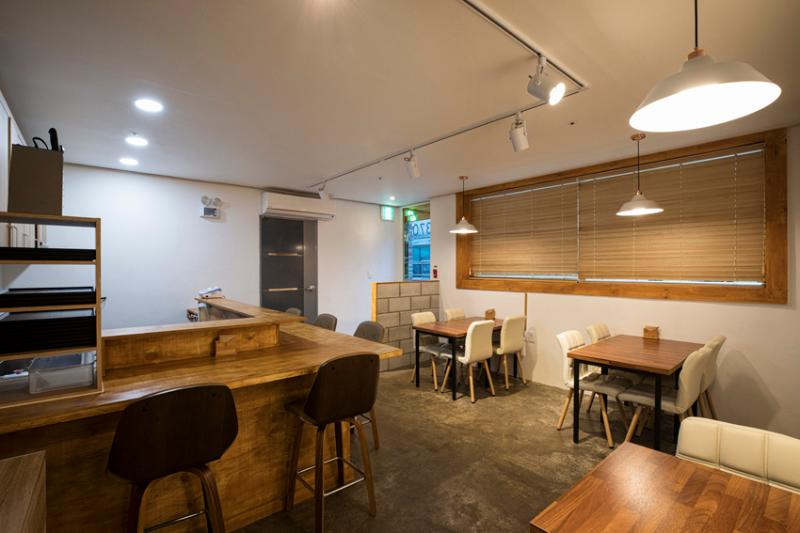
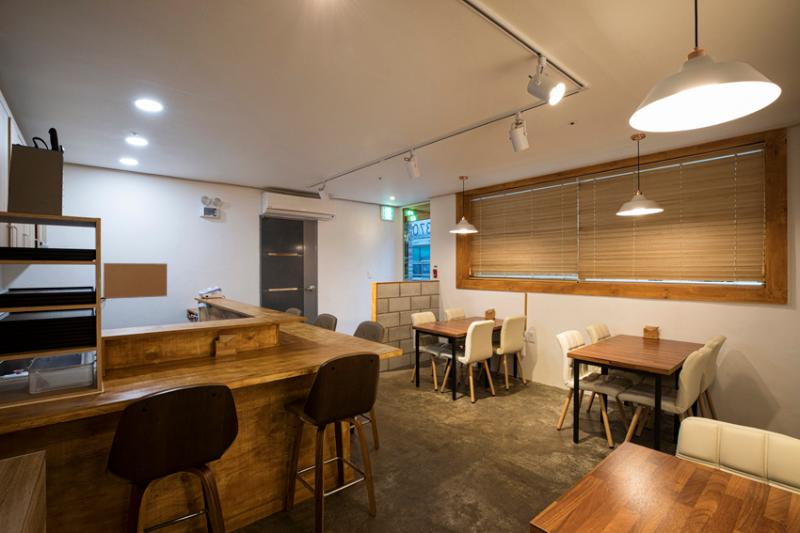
+ wall art [102,262,168,300]
